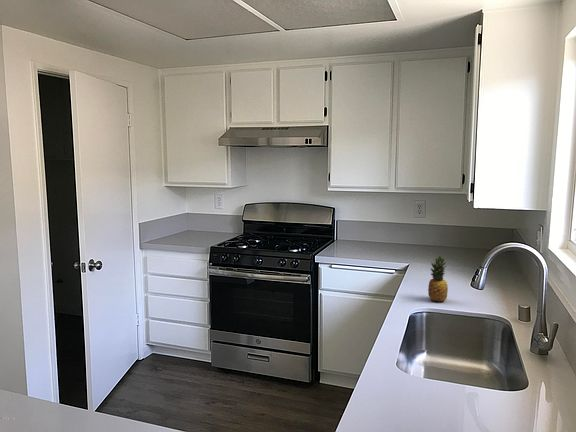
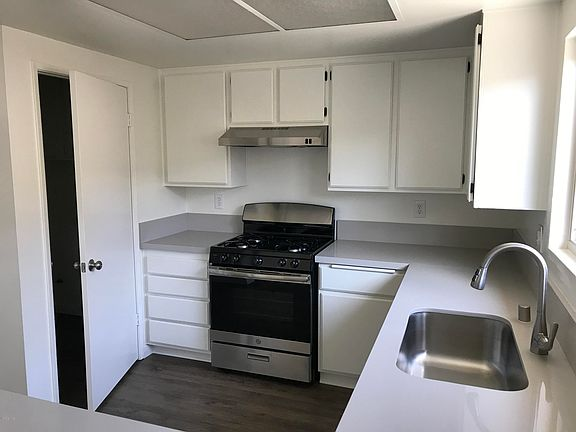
- fruit [427,253,449,302]
